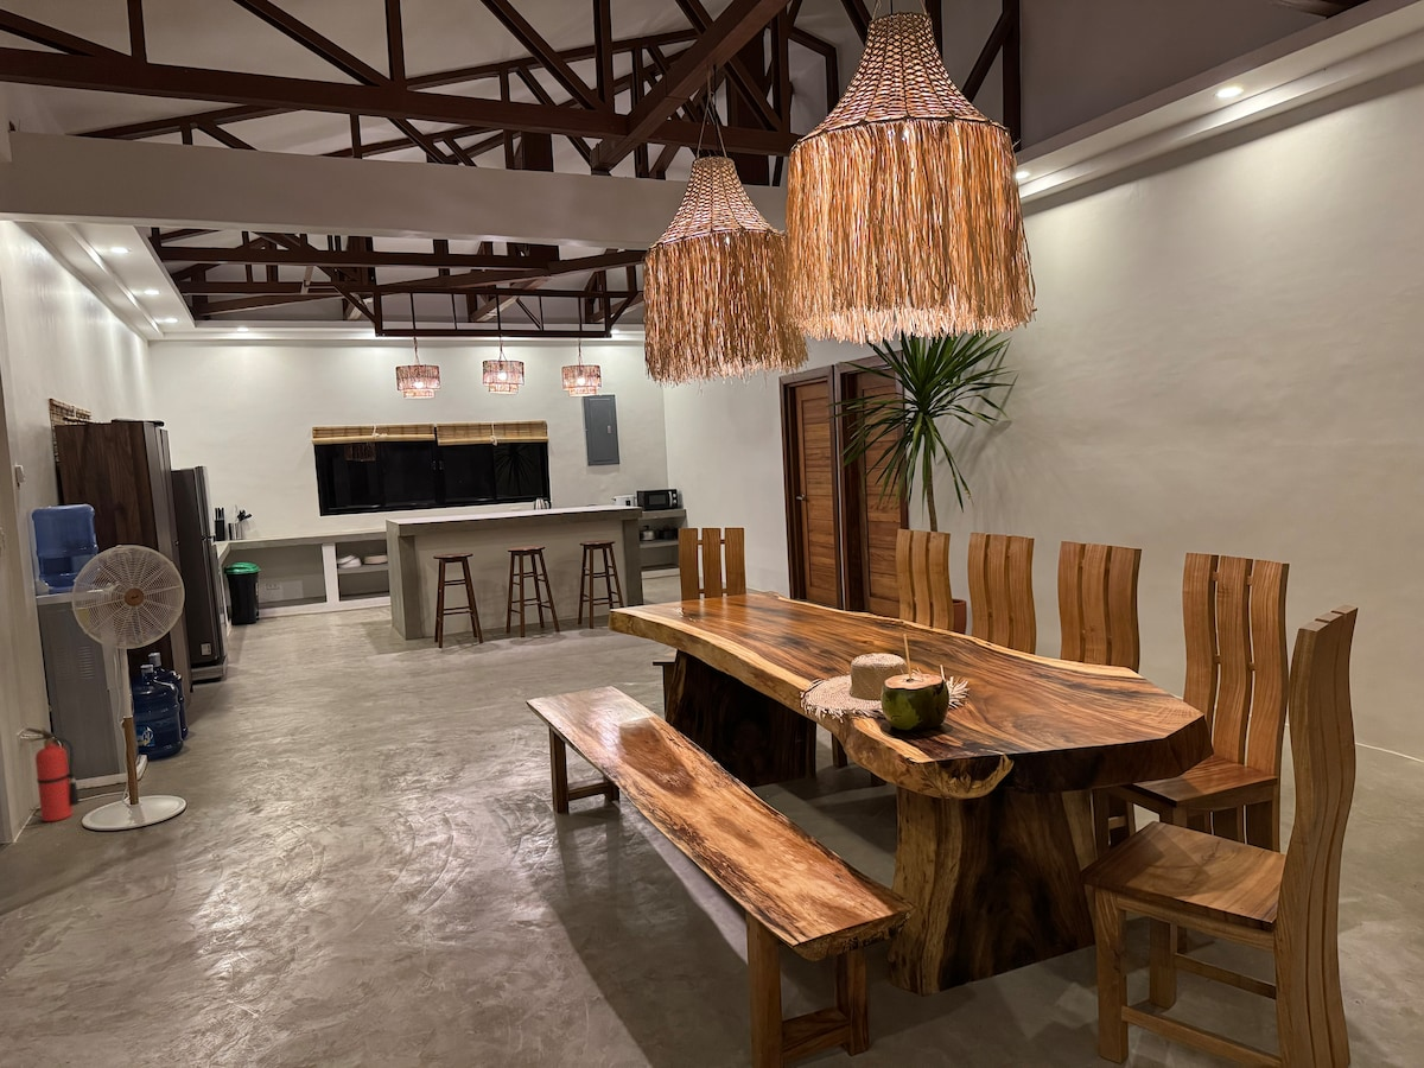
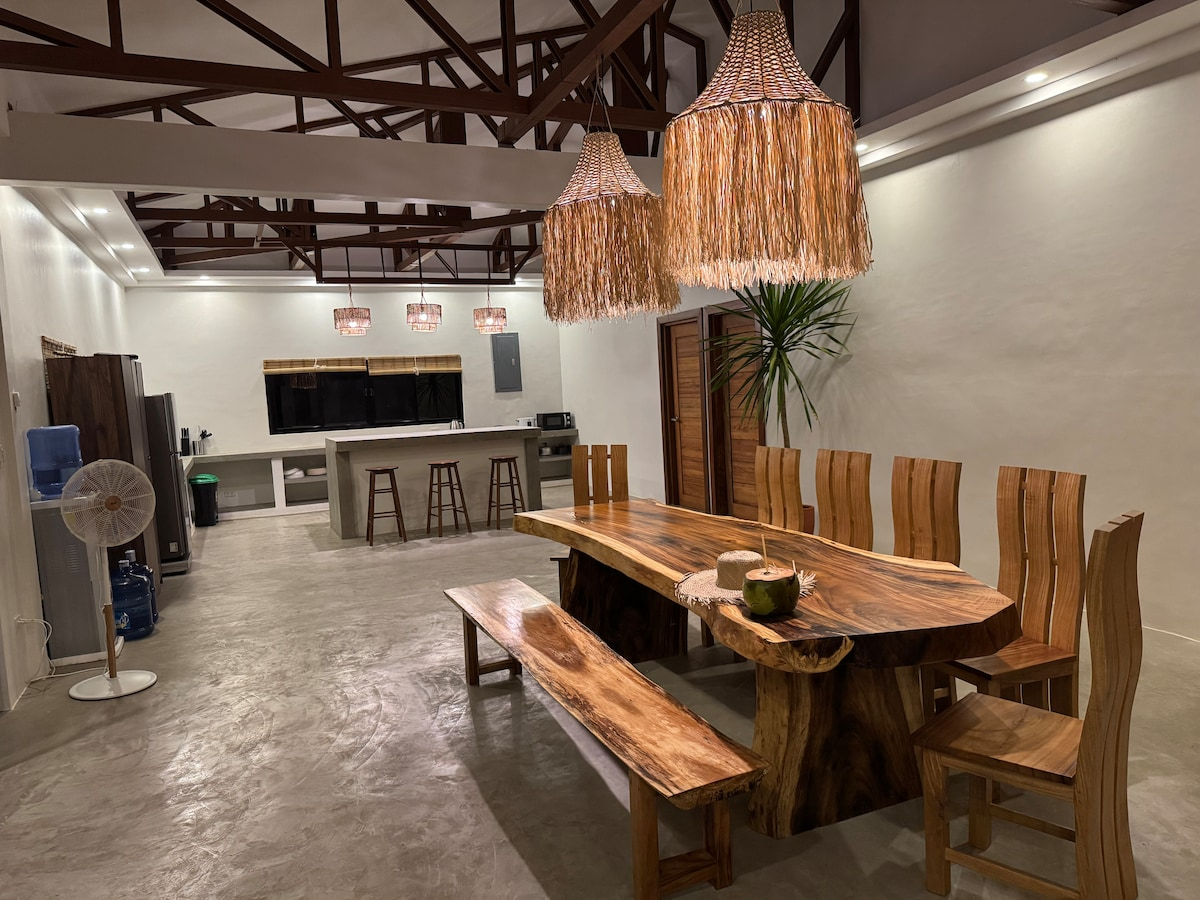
- fire extinguisher [25,726,81,822]
